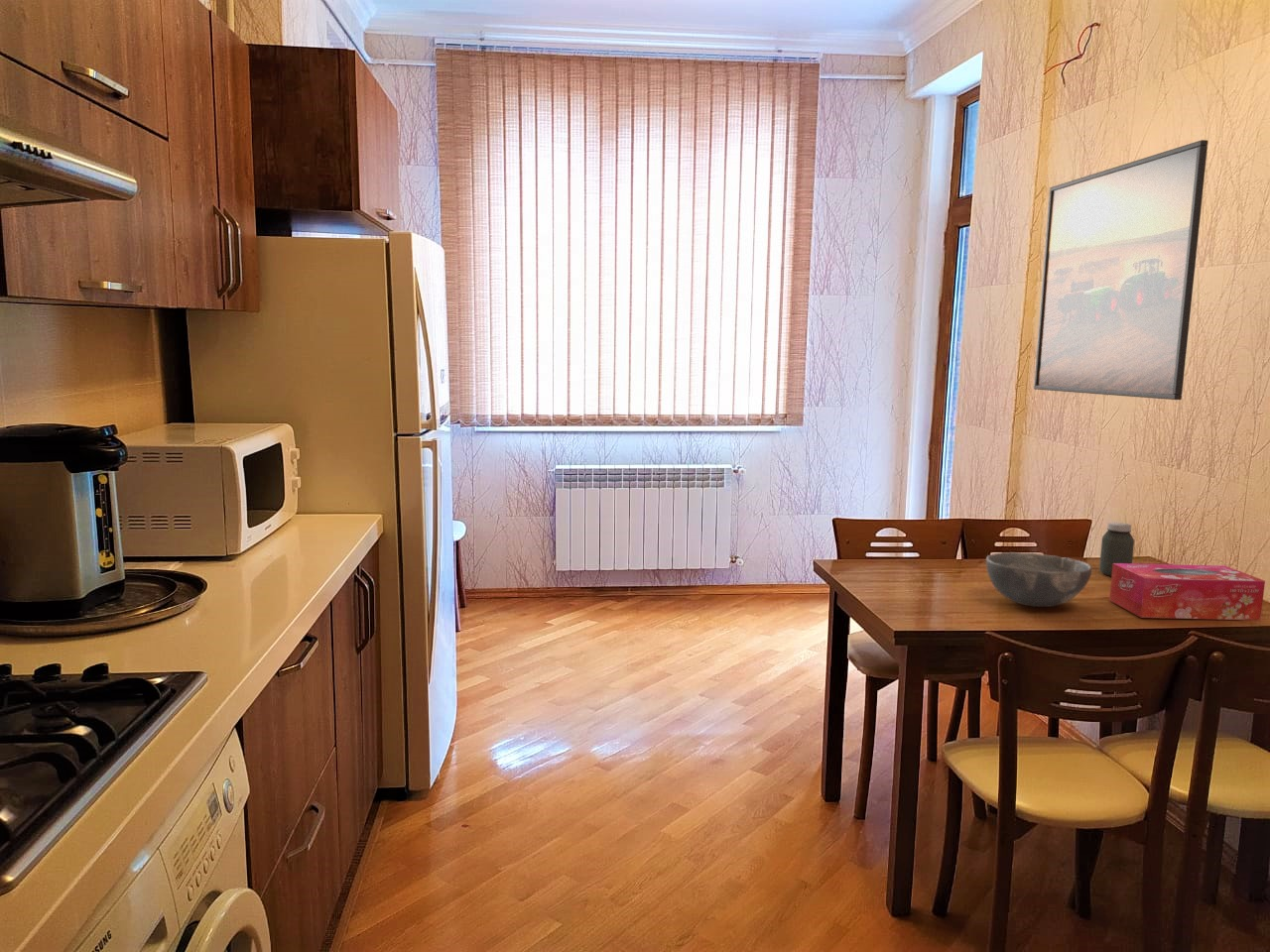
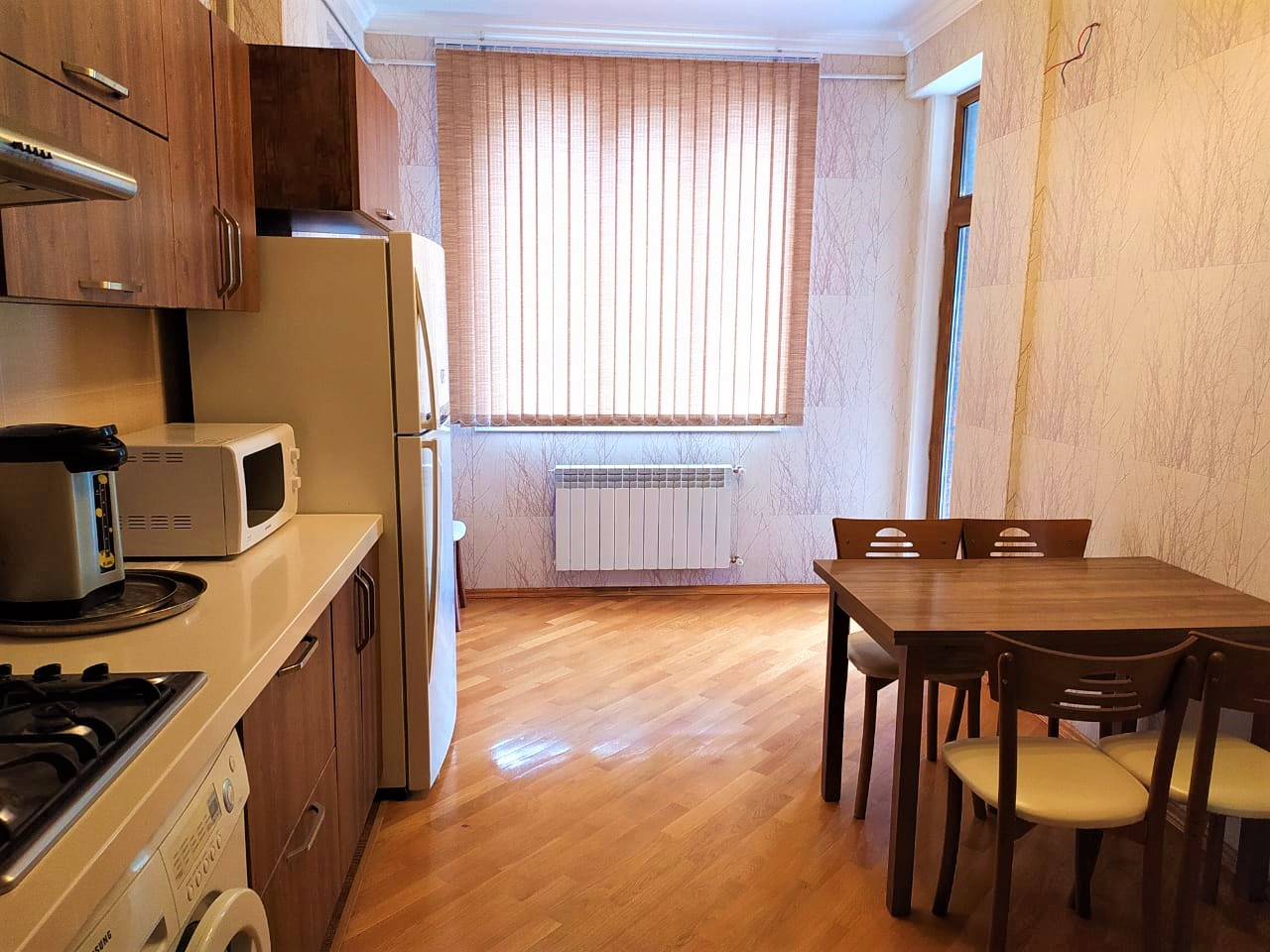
- bowl [985,551,1092,608]
- jar [1098,522,1135,577]
- tissue box [1108,563,1266,622]
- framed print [1033,139,1208,401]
